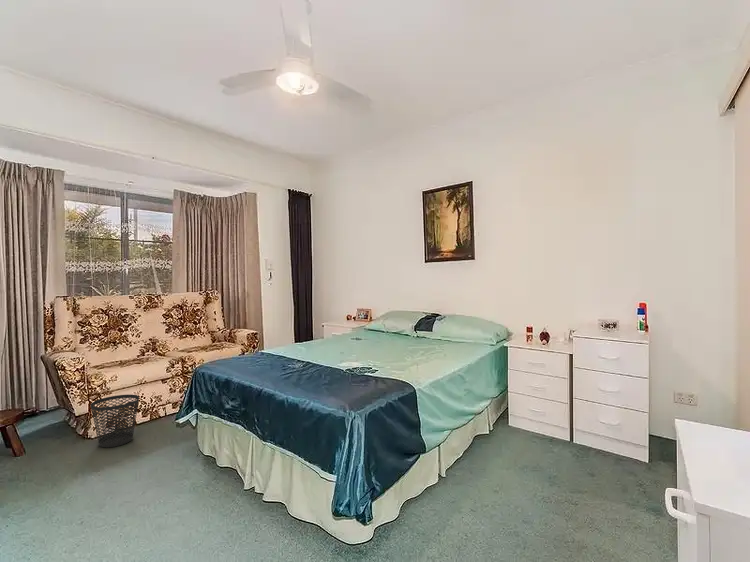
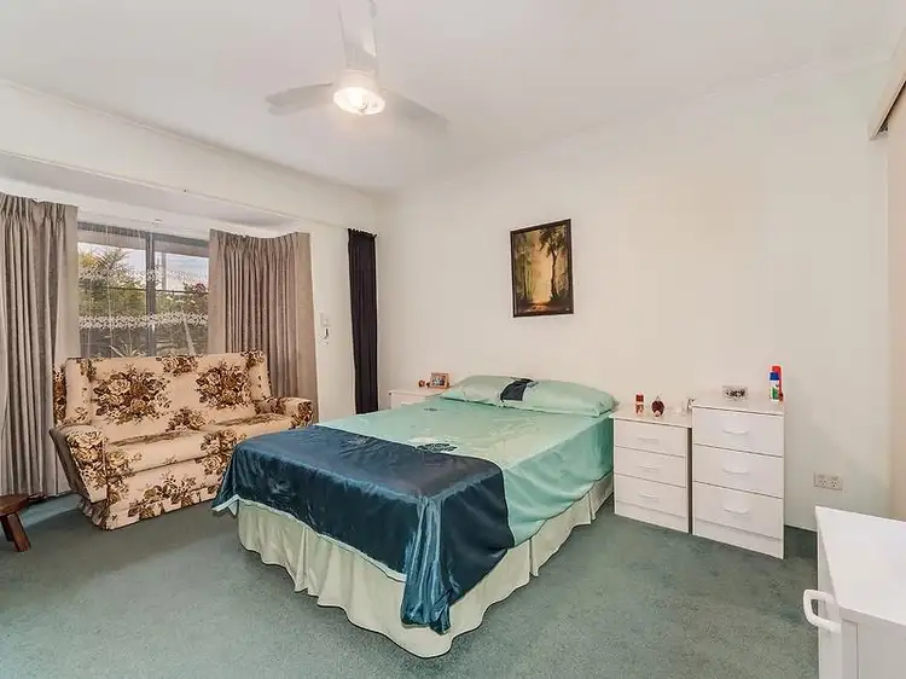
- wastebasket [90,394,140,449]
